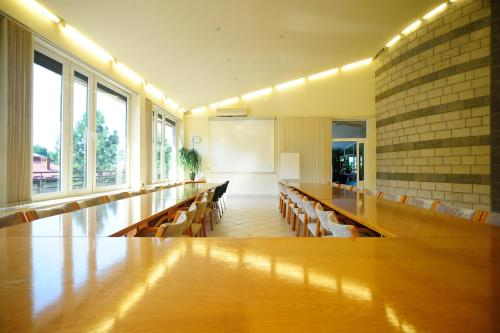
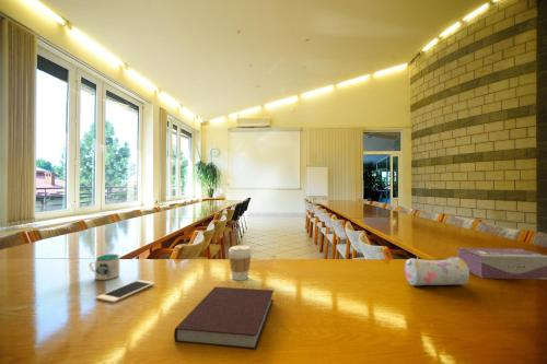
+ notebook [173,285,275,351]
+ tissue box [456,247,547,280]
+ coffee cup [228,245,253,281]
+ mug [88,253,121,281]
+ cell phone [95,279,155,304]
+ pencil case [403,256,470,286]
